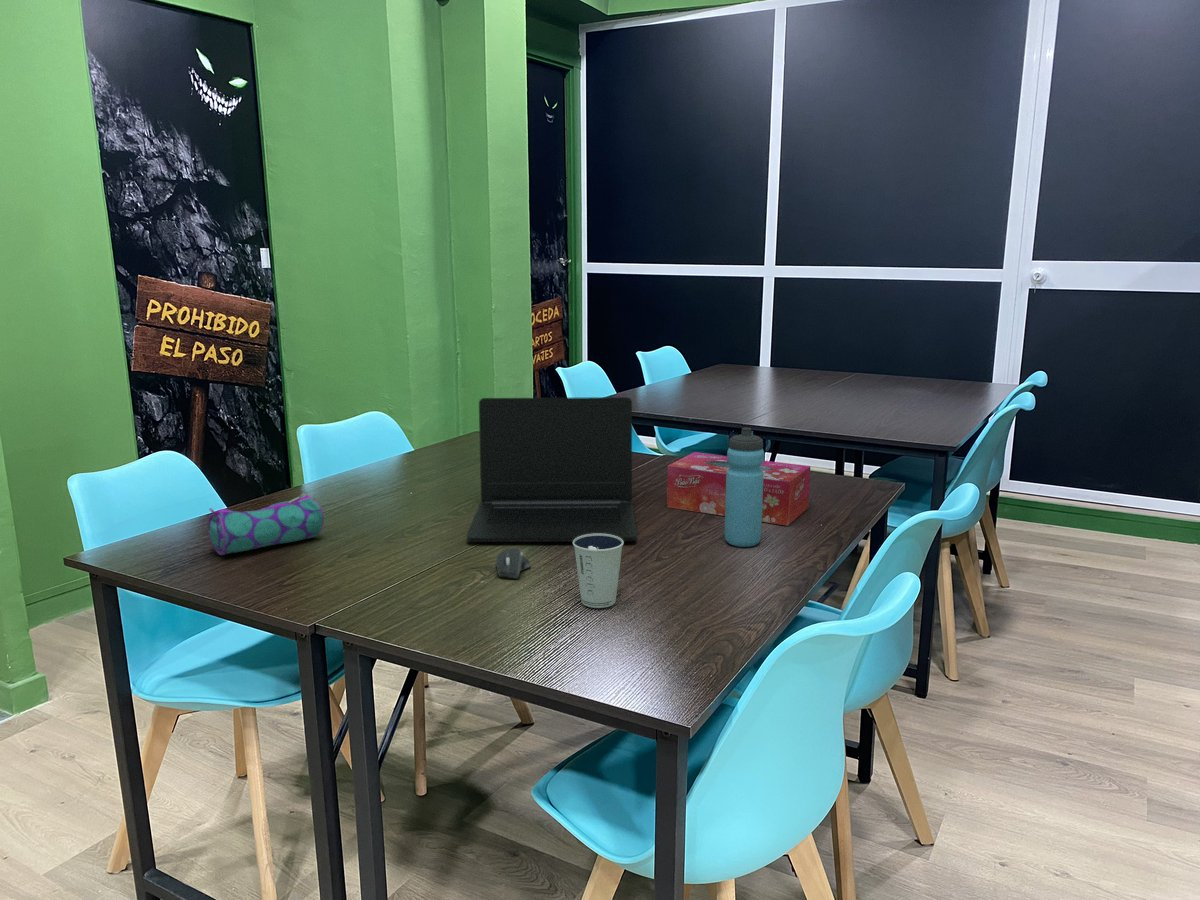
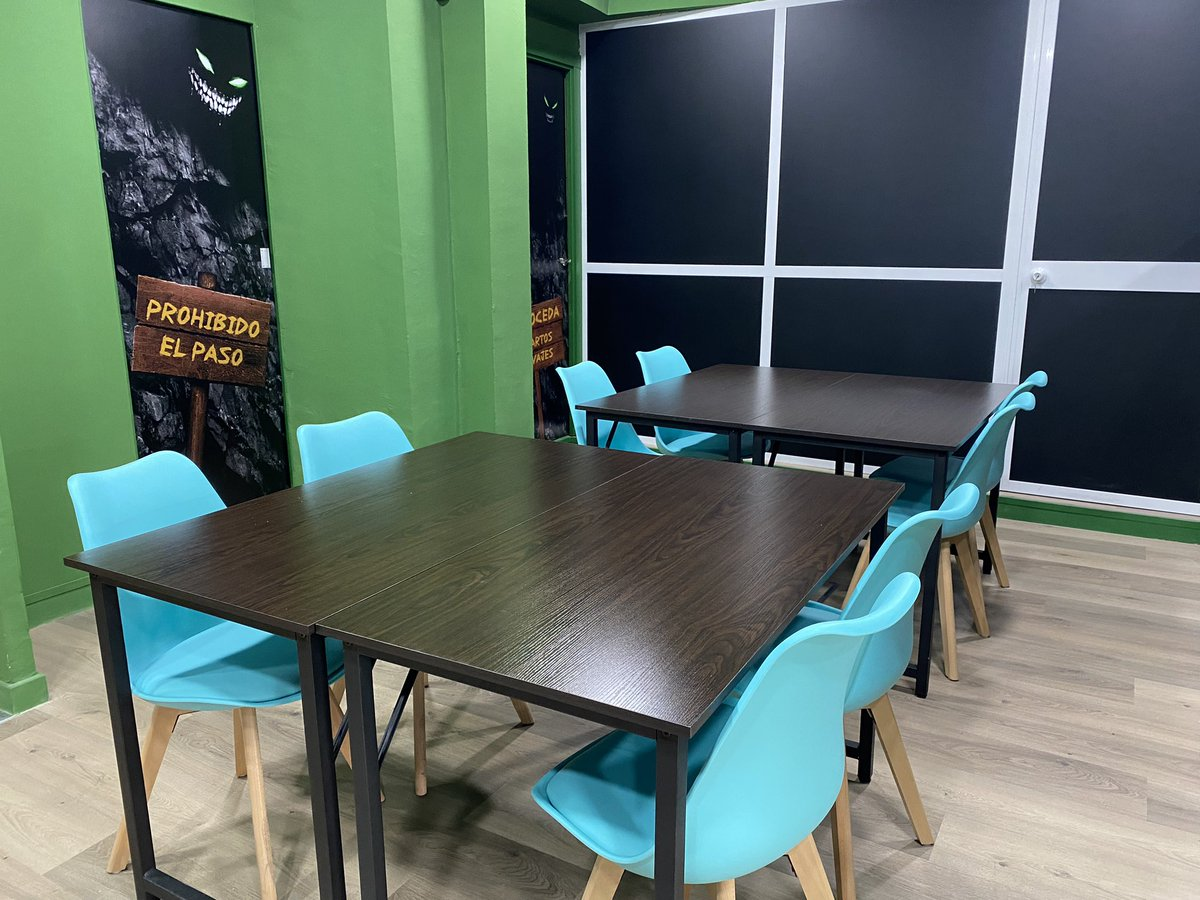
- computer mouse [495,547,532,580]
- water bottle [724,427,765,548]
- dixie cup [572,533,625,609]
- pencil case [207,493,325,556]
- tissue box [666,451,812,527]
- laptop [466,396,638,543]
